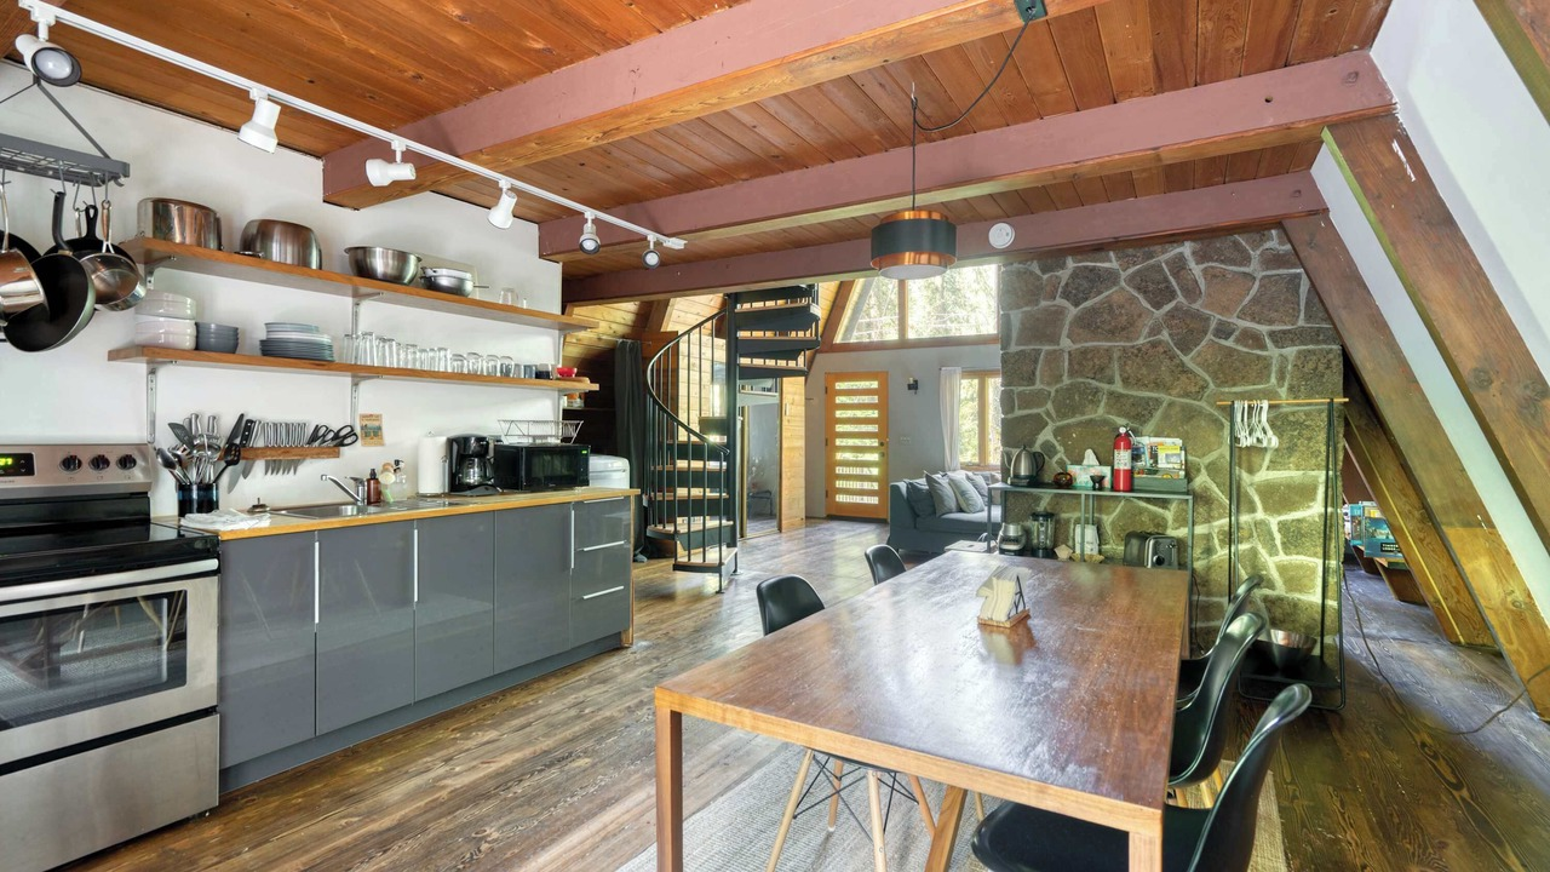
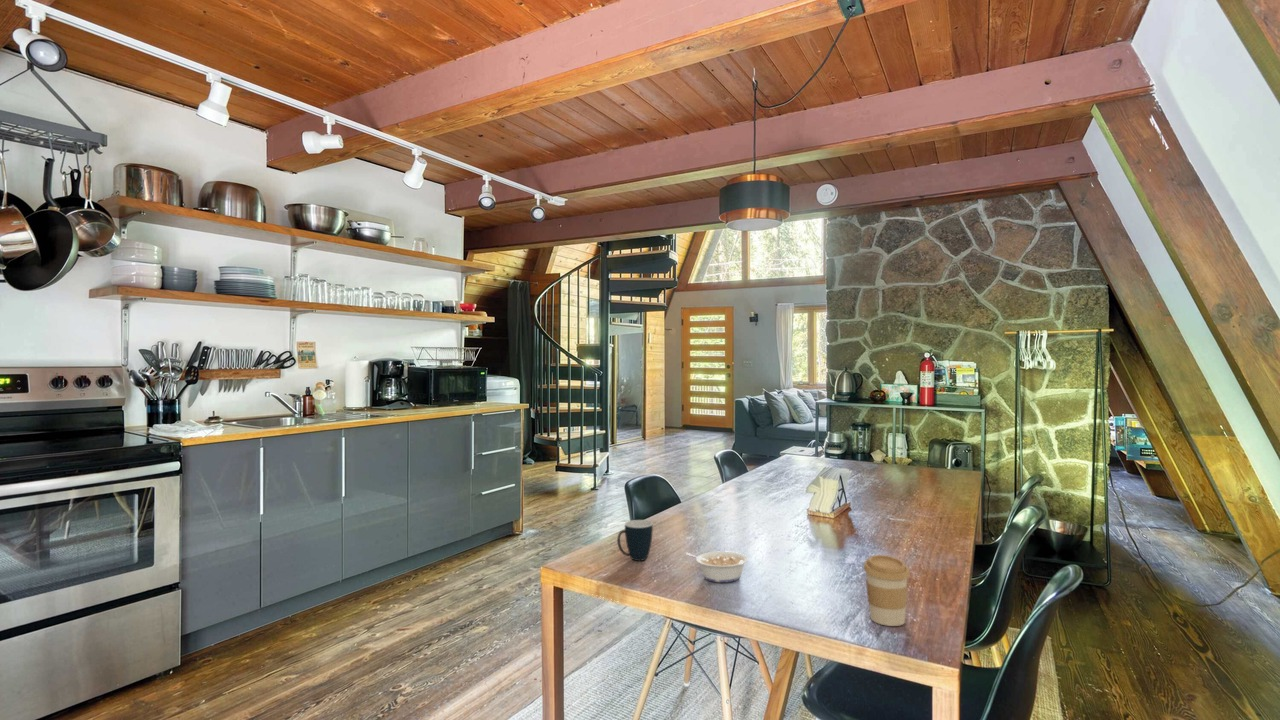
+ mug [616,519,654,562]
+ coffee cup [863,554,911,627]
+ legume [685,550,749,583]
